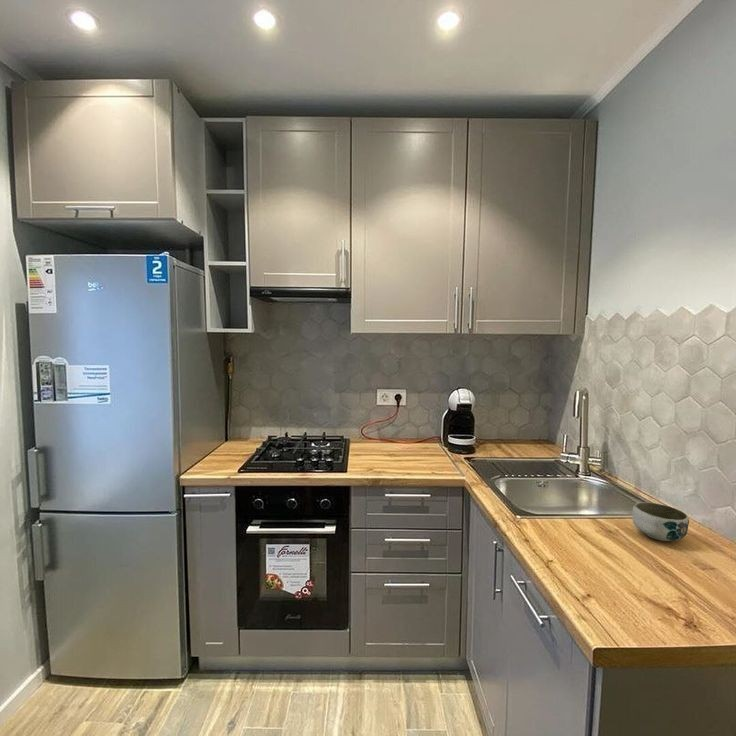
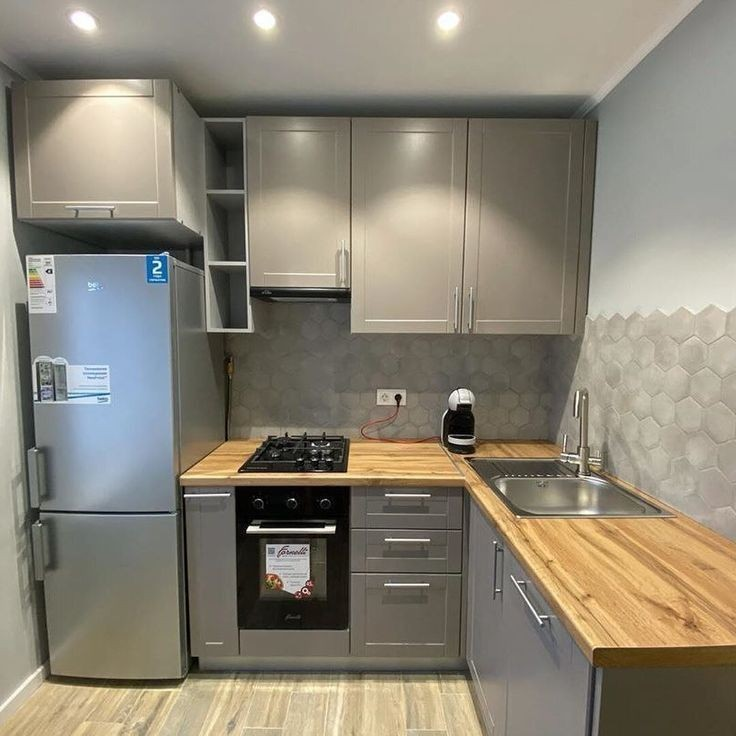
- bowl [631,501,690,542]
